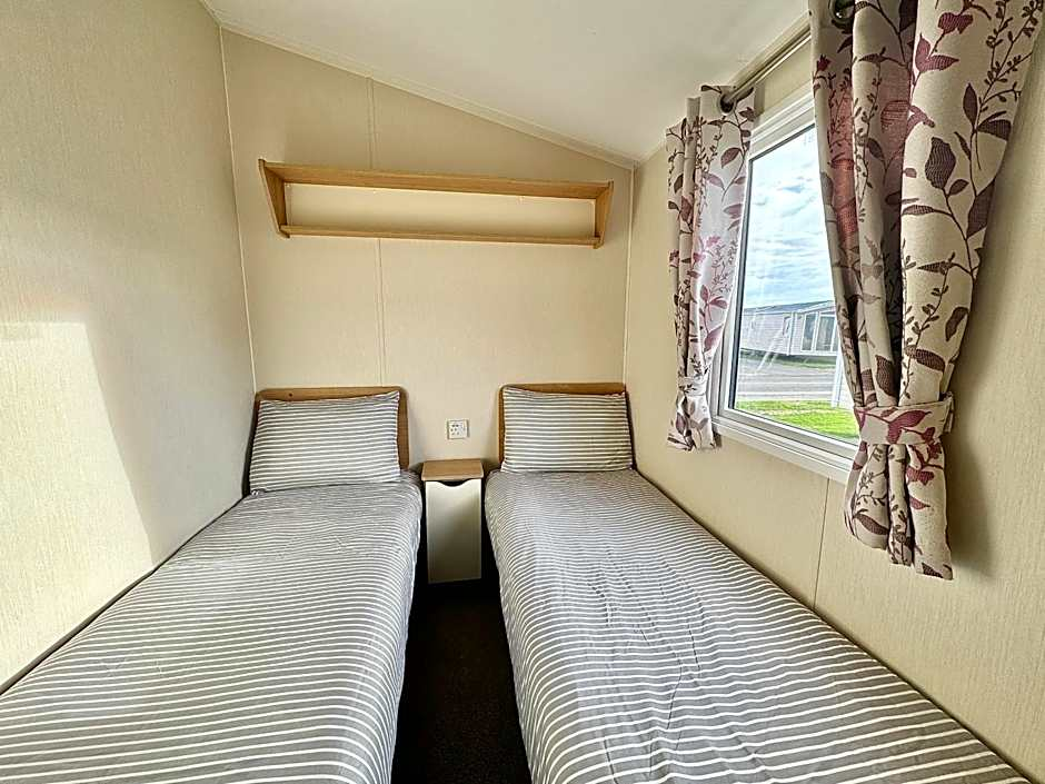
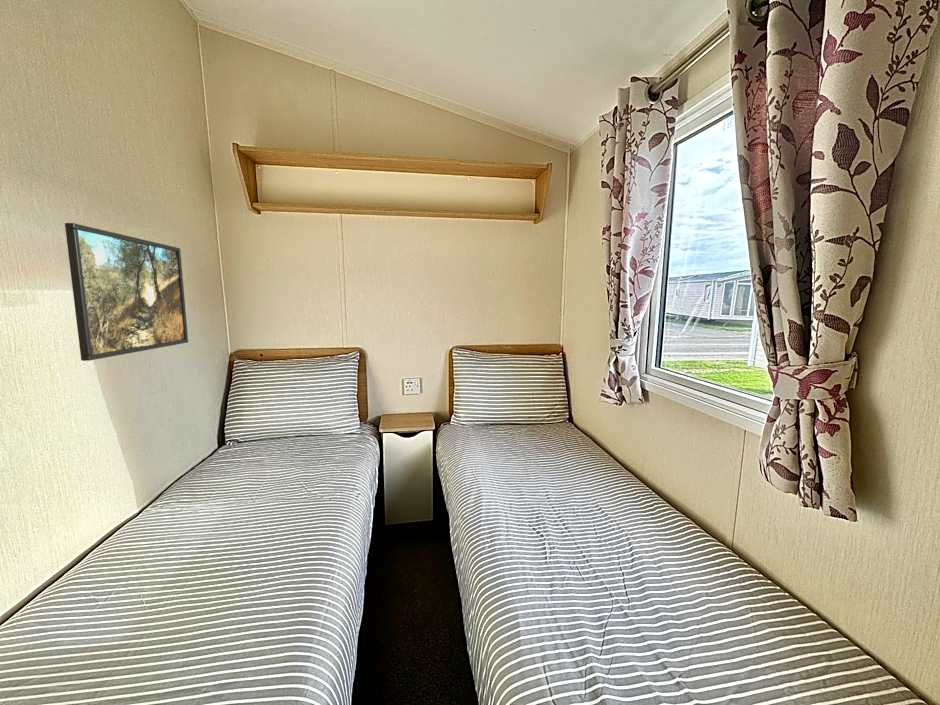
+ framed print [64,222,189,362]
